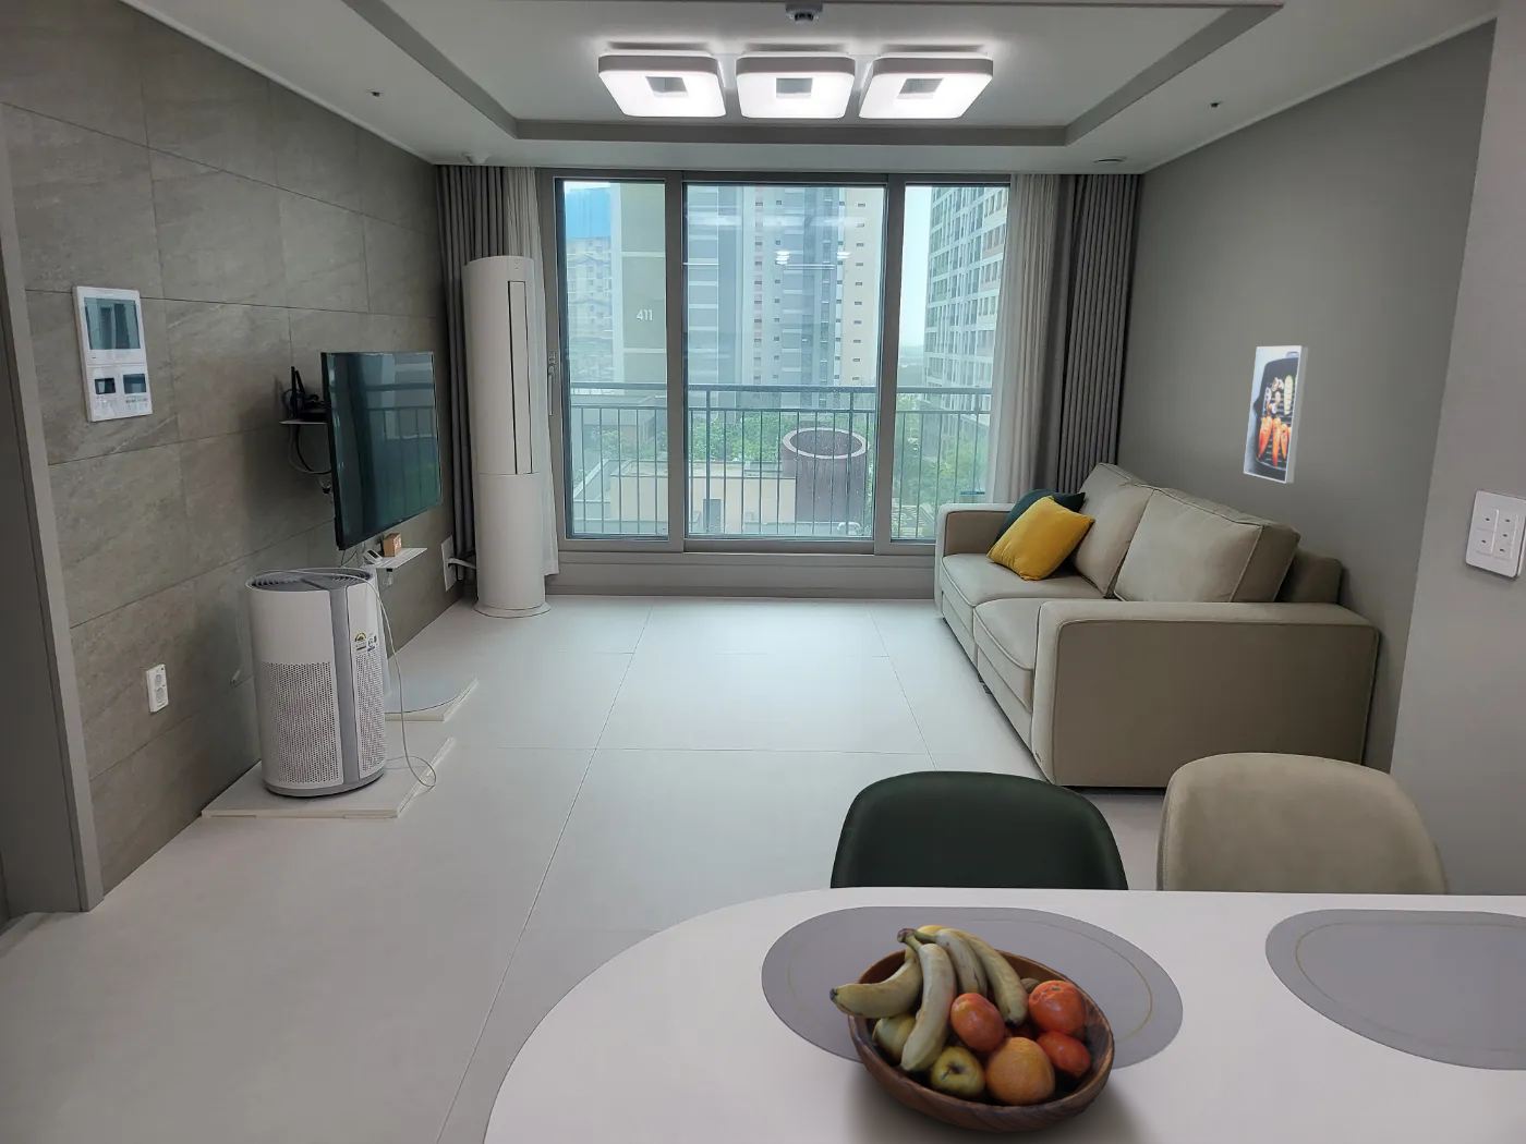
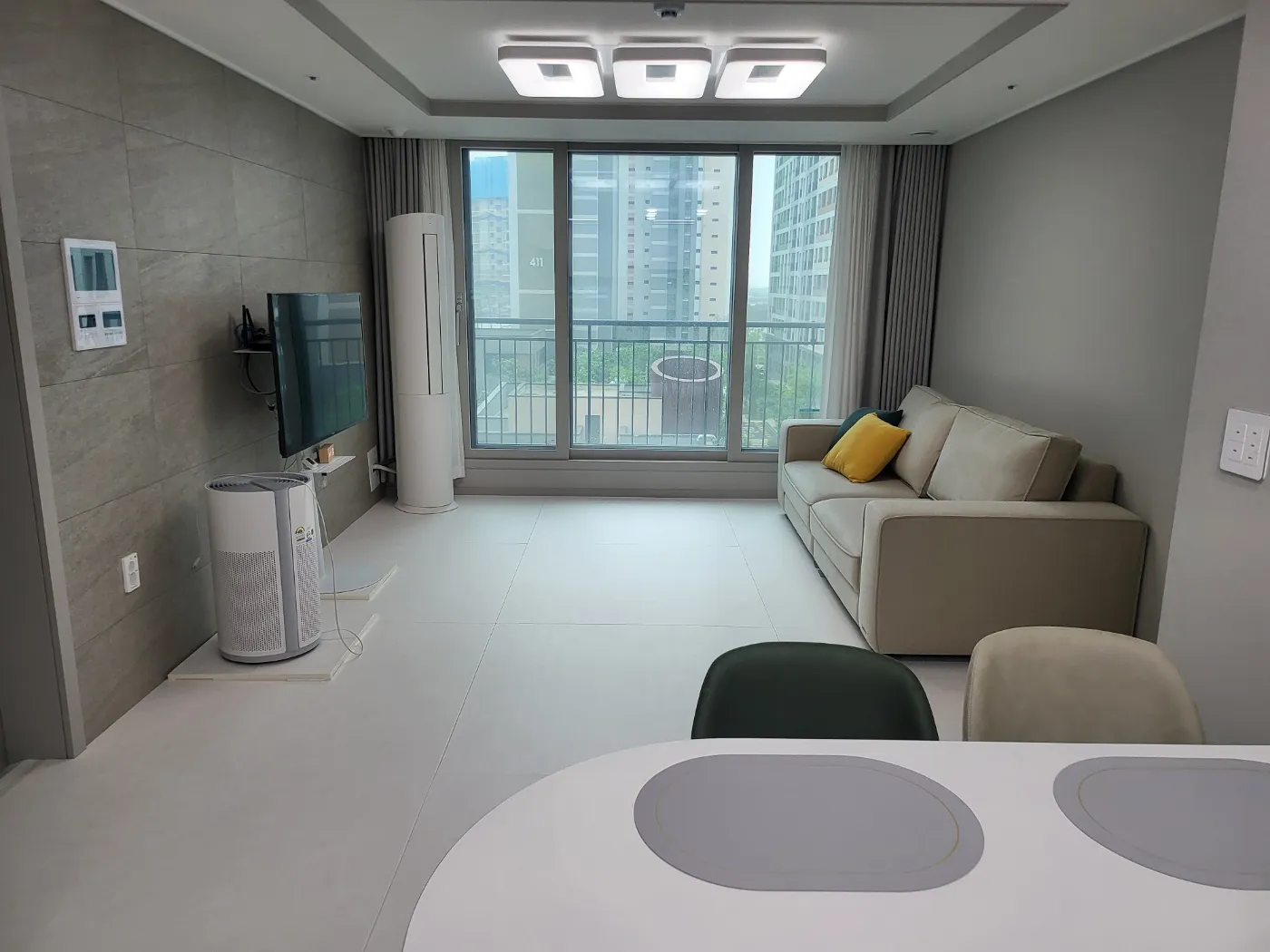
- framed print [1242,345,1310,484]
- fruit bowl [828,924,1116,1134]
